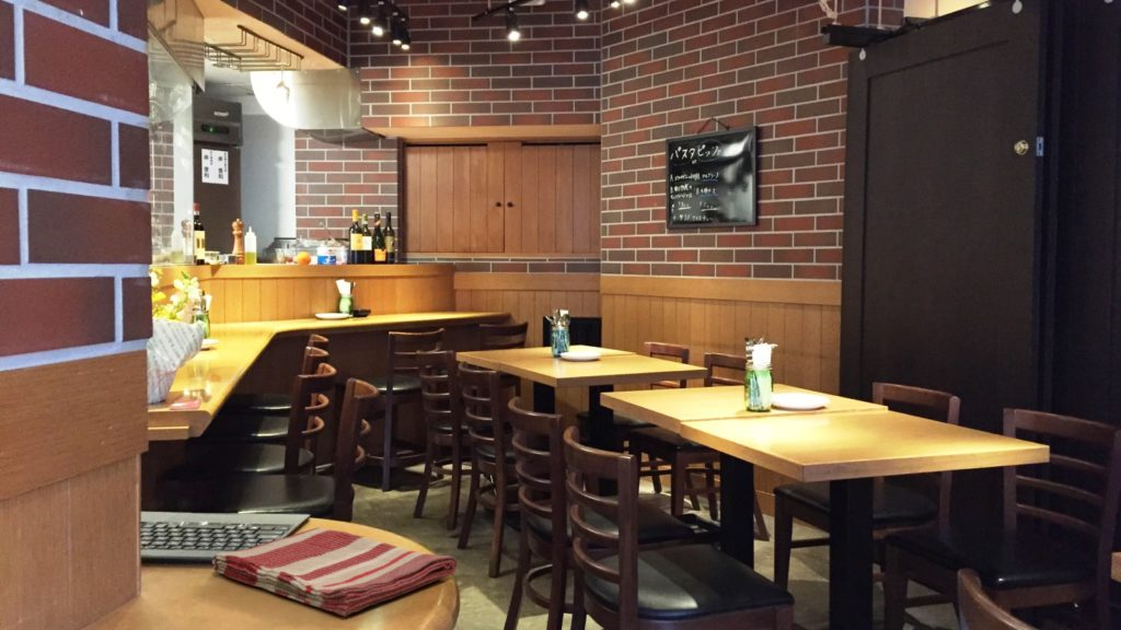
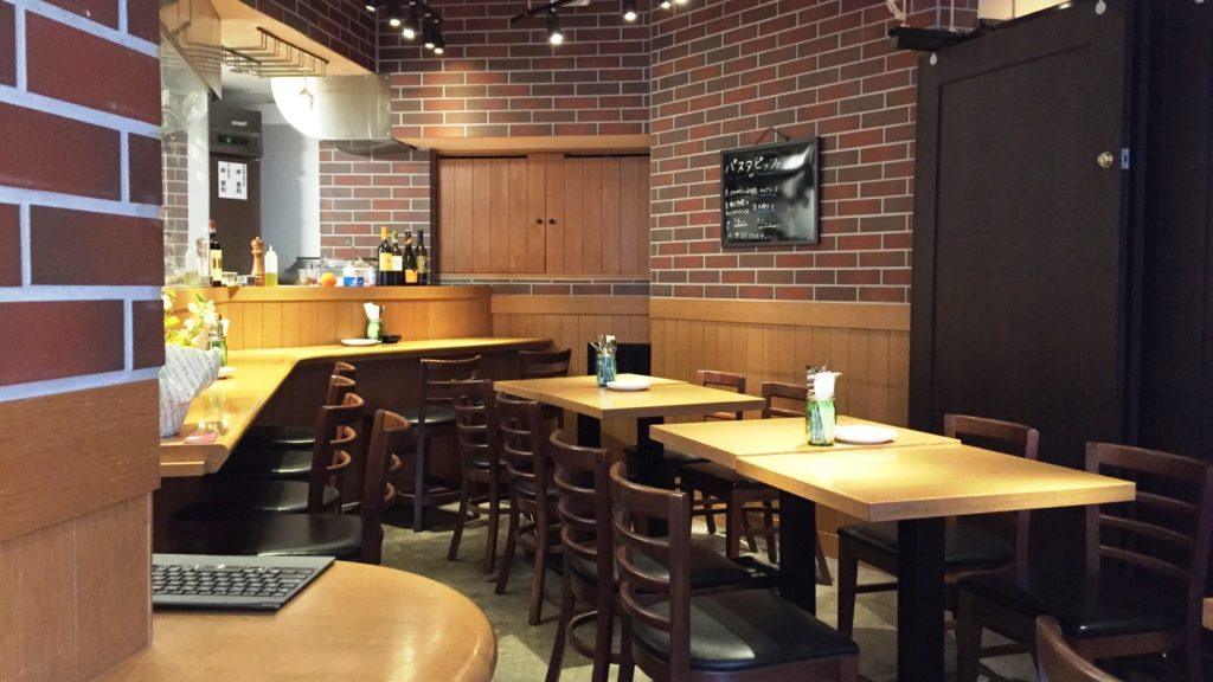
- dish towel [211,526,459,617]
